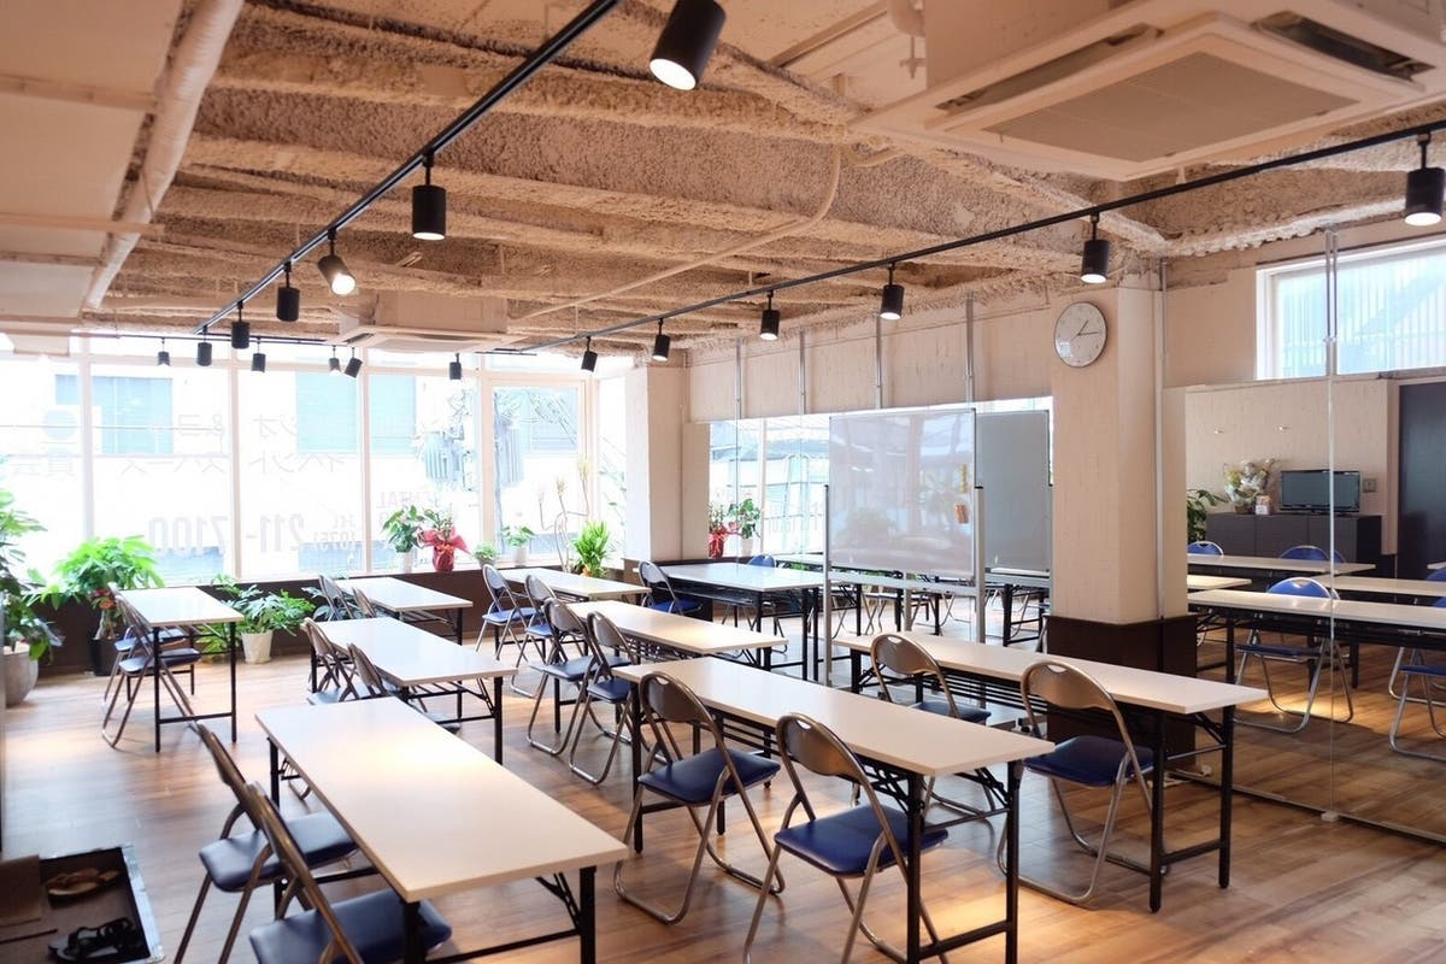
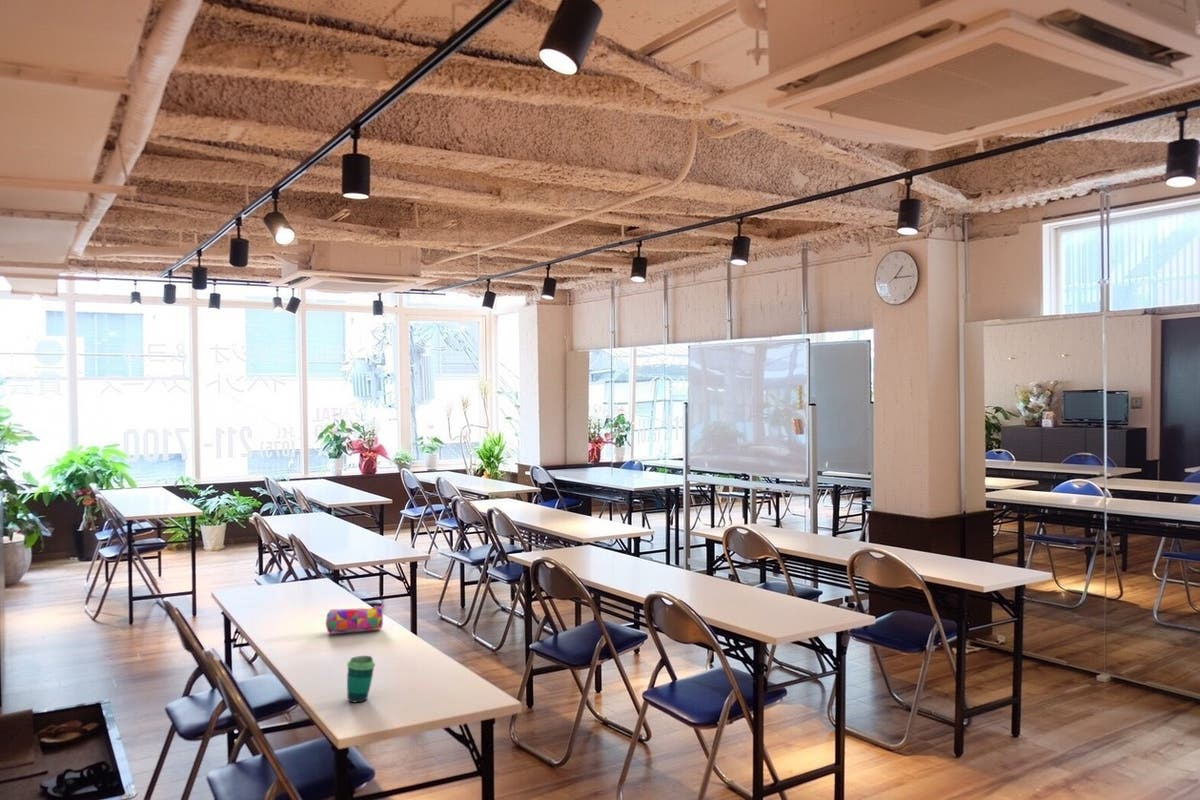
+ pencil case [325,604,385,634]
+ cup [346,655,376,704]
